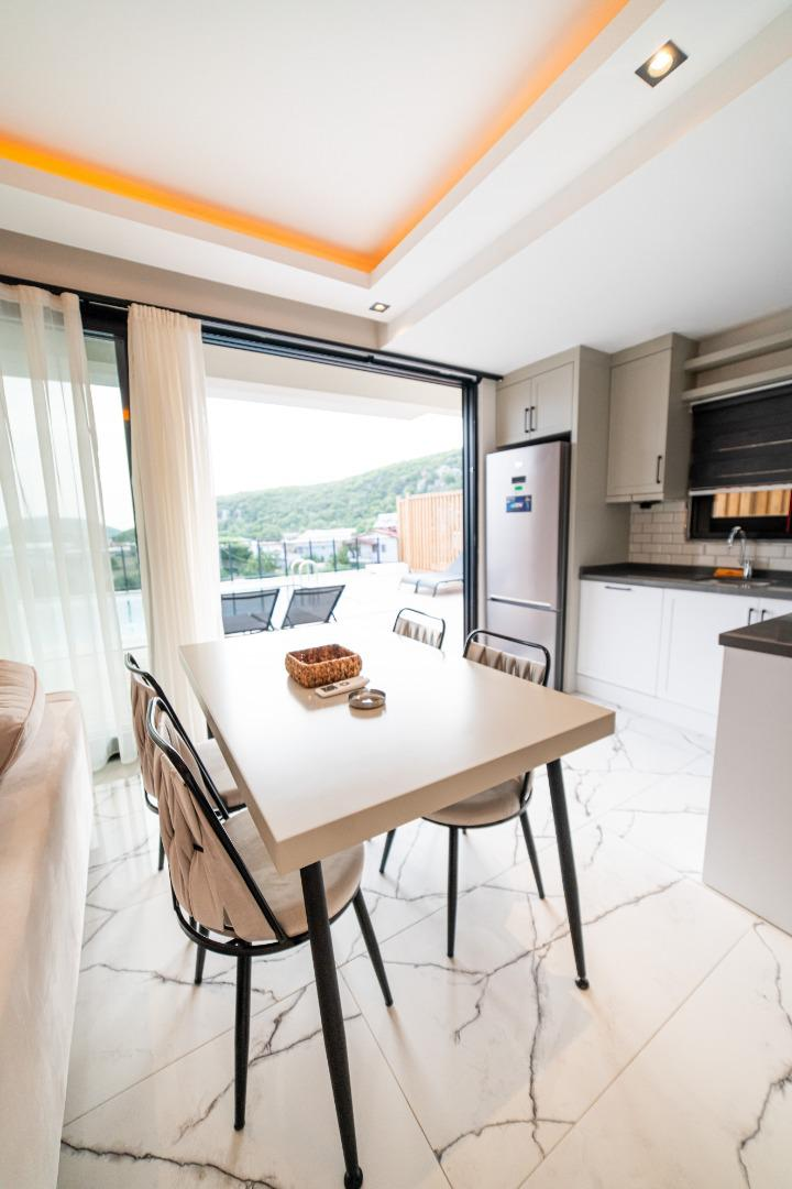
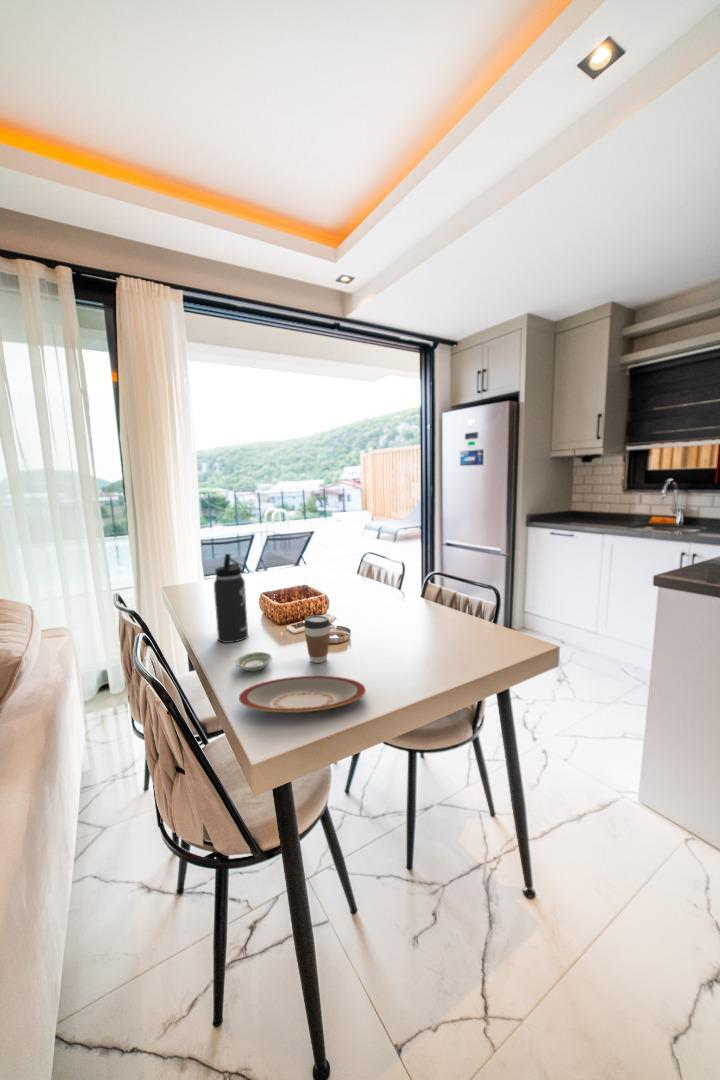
+ plate [238,675,367,713]
+ saucer [234,651,273,672]
+ coffee cup [303,615,331,664]
+ thermos bottle [213,553,249,644]
